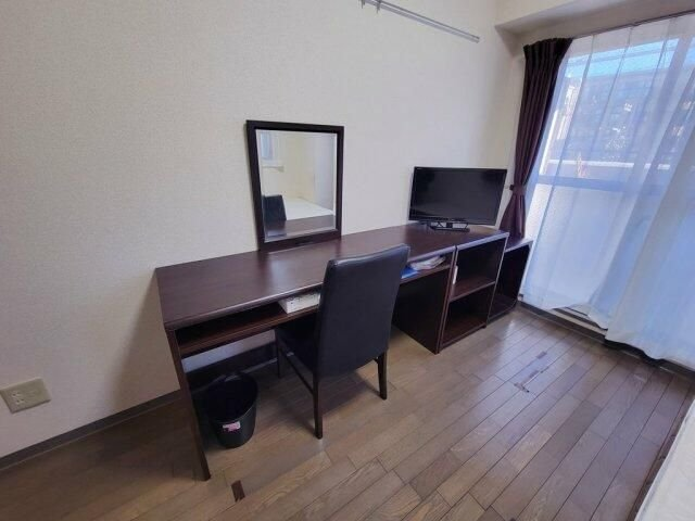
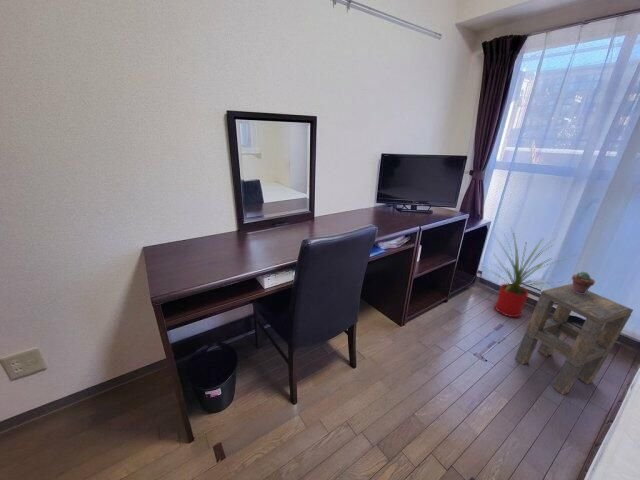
+ potted succulent [571,270,596,294]
+ house plant [483,228,578,318]
+ side table [514,283,634,396]
